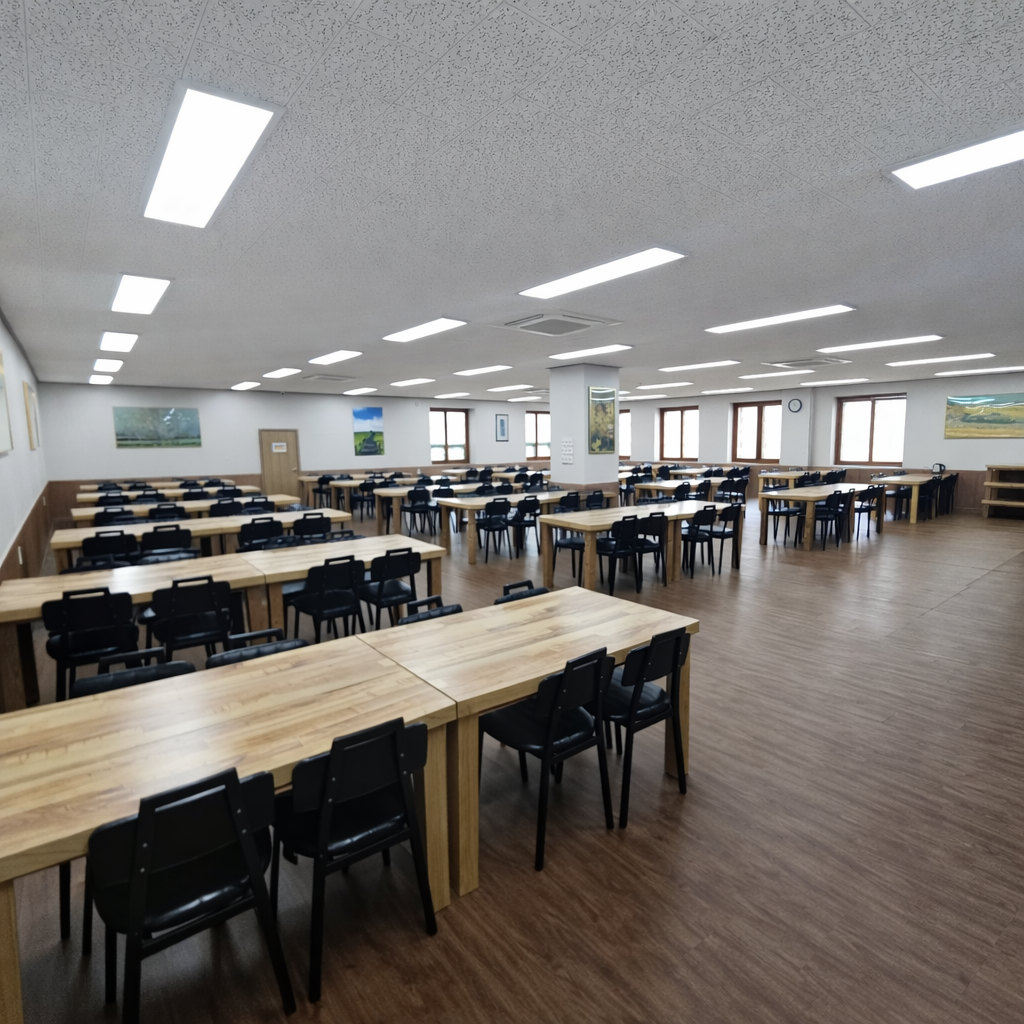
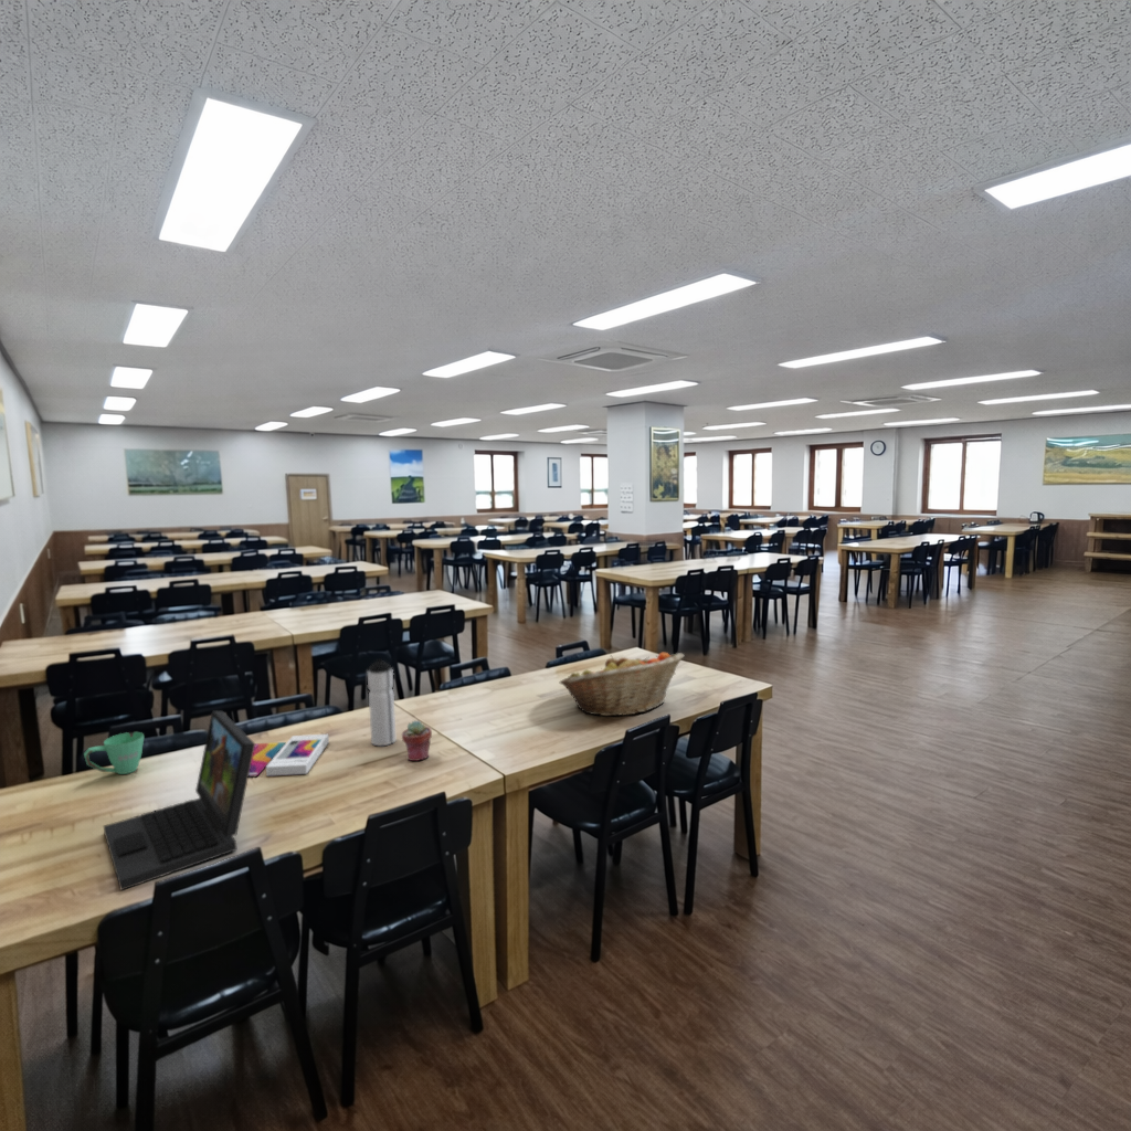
+ mug [83,731,145,775]
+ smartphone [249,733,330,779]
+ laptop [103,710,256,891]
+ fruit basket [559,652,685,717]
+ water bottle [367,657,398,747]
+ potted succulent [401,719,433,762]
